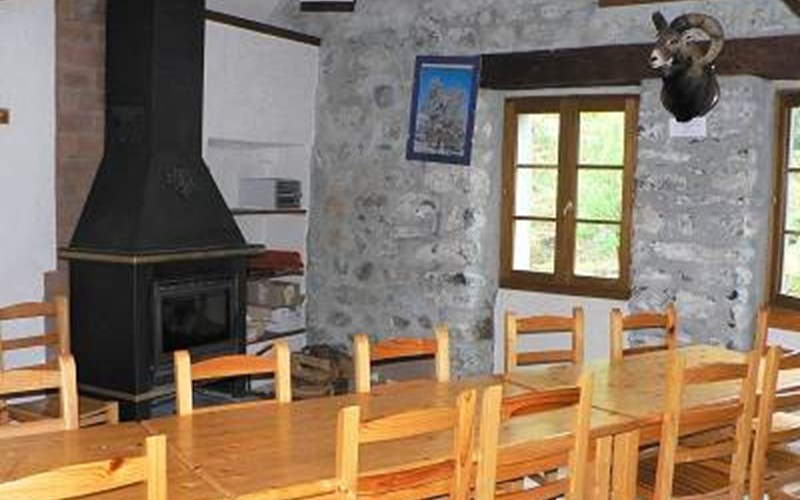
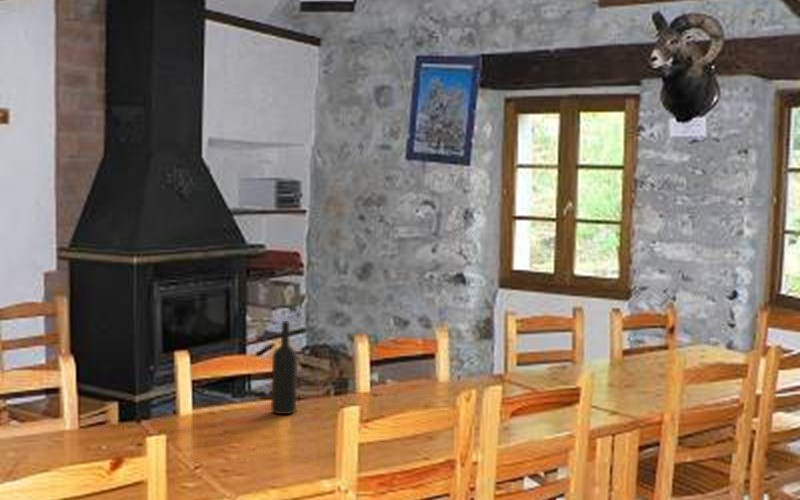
+ wine bottle [270,320,298,415]
